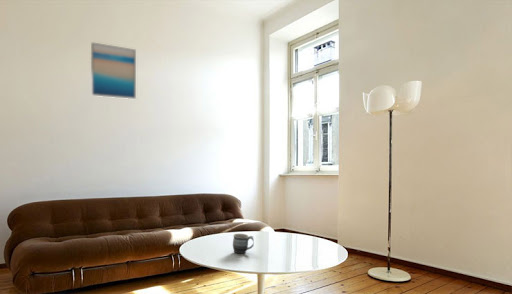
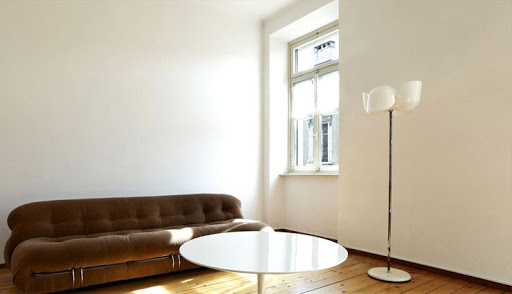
- wall art [90,41,137,100]
- mug [232,233,255,255]
